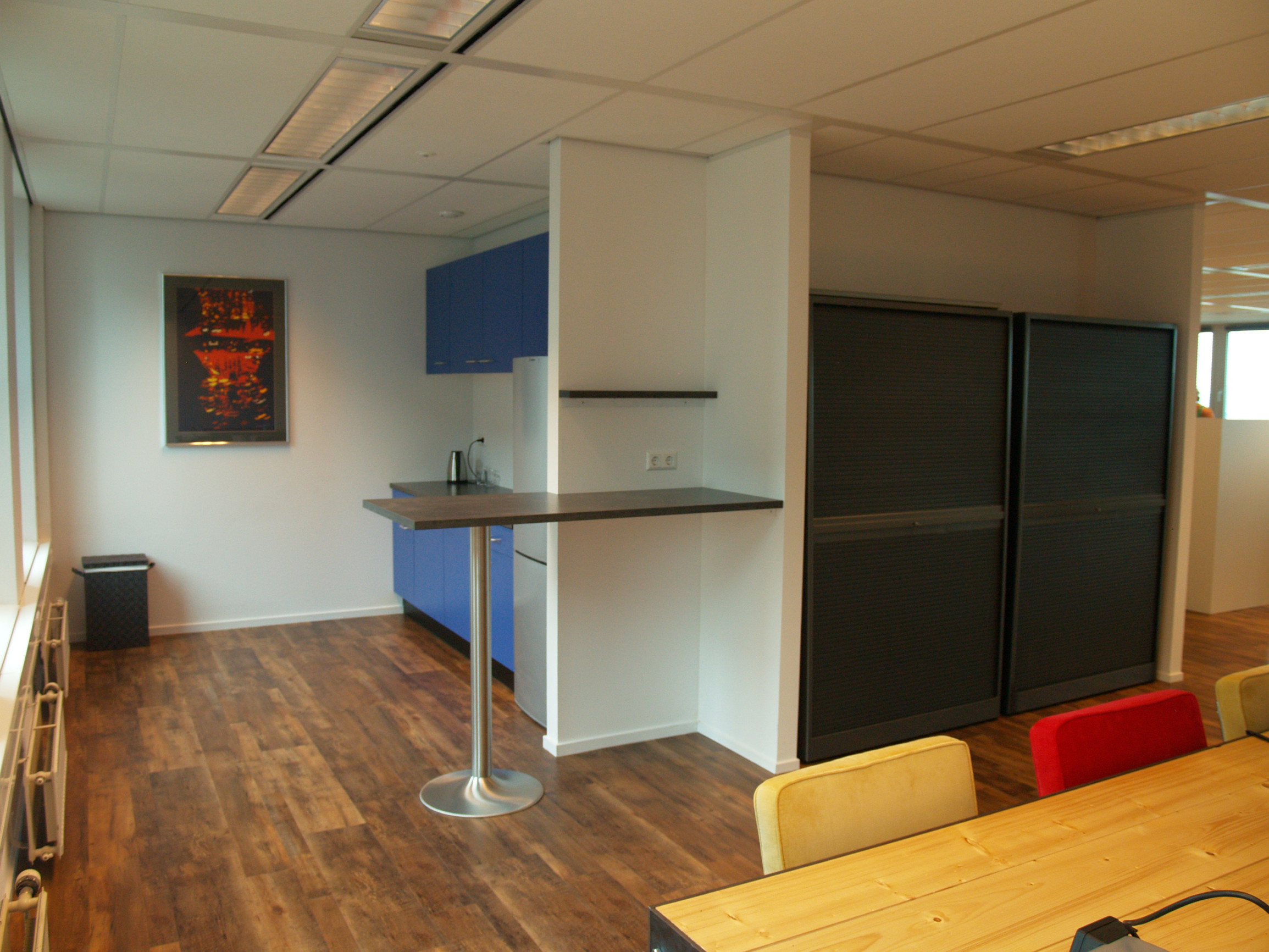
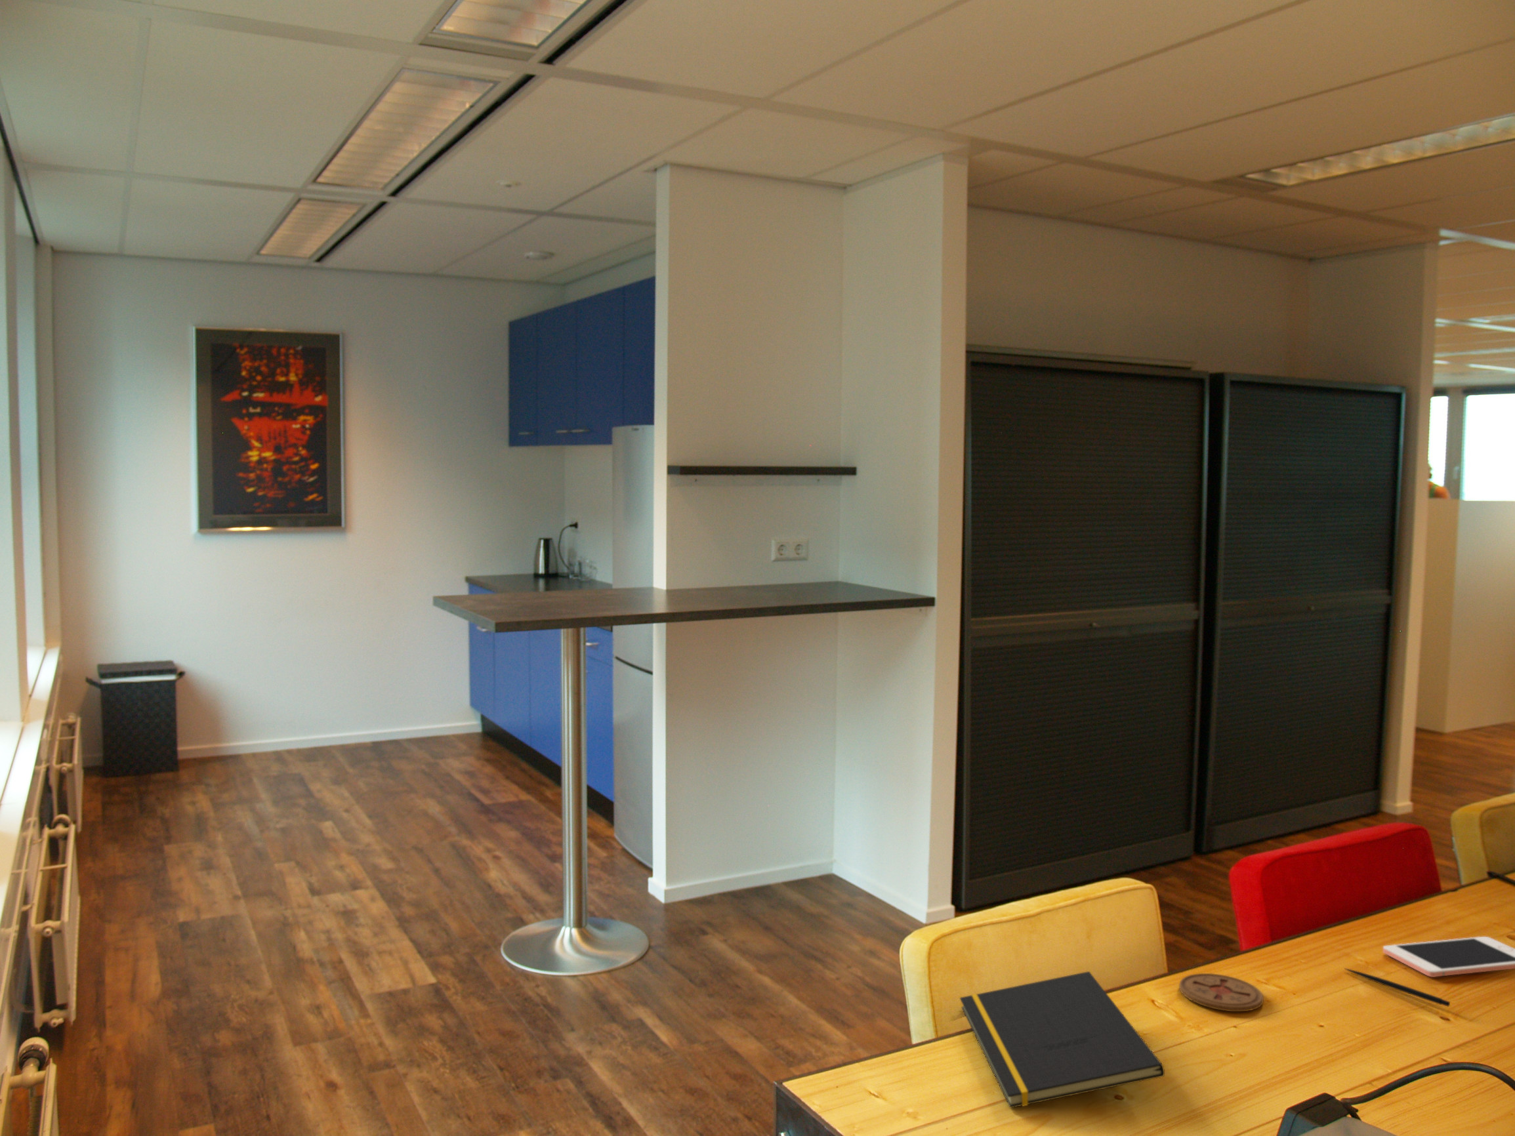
+ cell phone [1382,936,1515,978]
+ pen [1344,968,1451,1007]
+ notepad [959,970,1165,1109]
+ coaster [1178,973,1264,1012]
